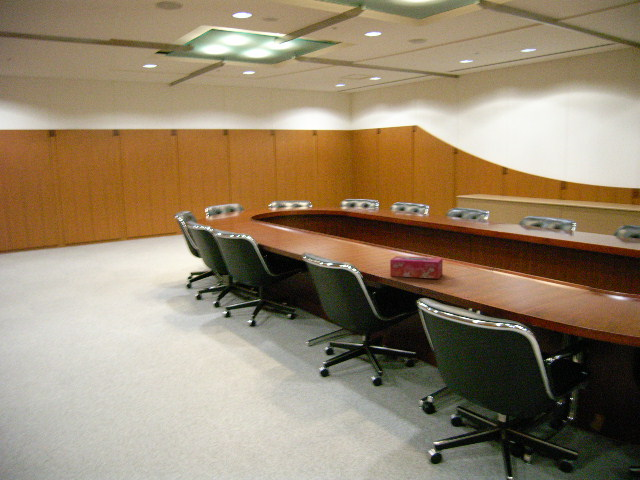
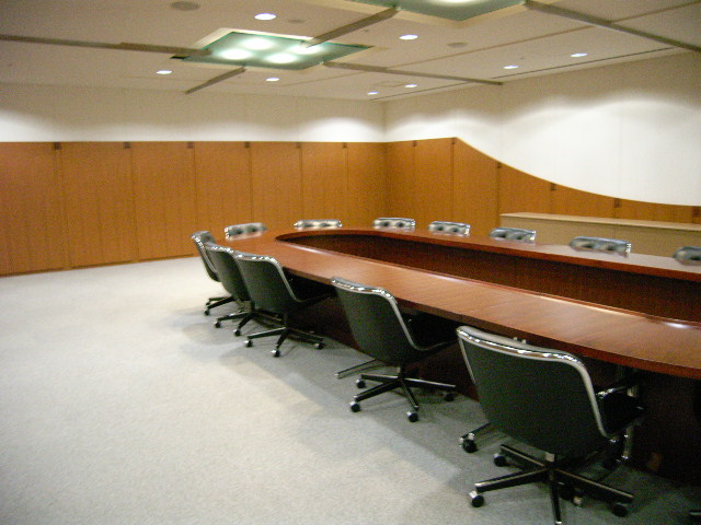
- tissue box [389,255,444,280]
